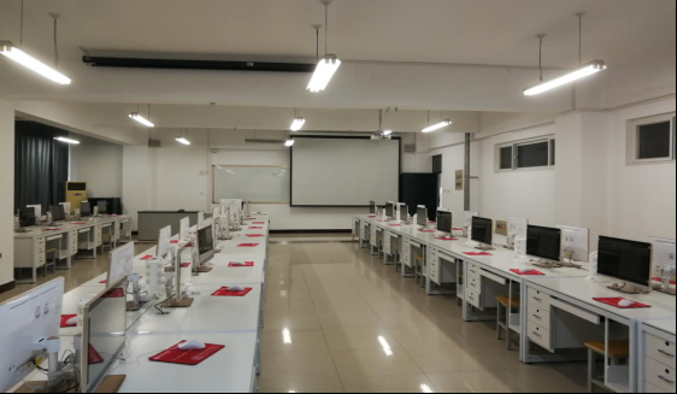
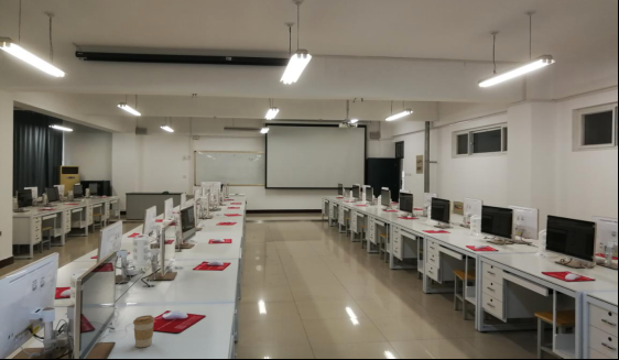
+ coffee cup [132,314,155,348]
